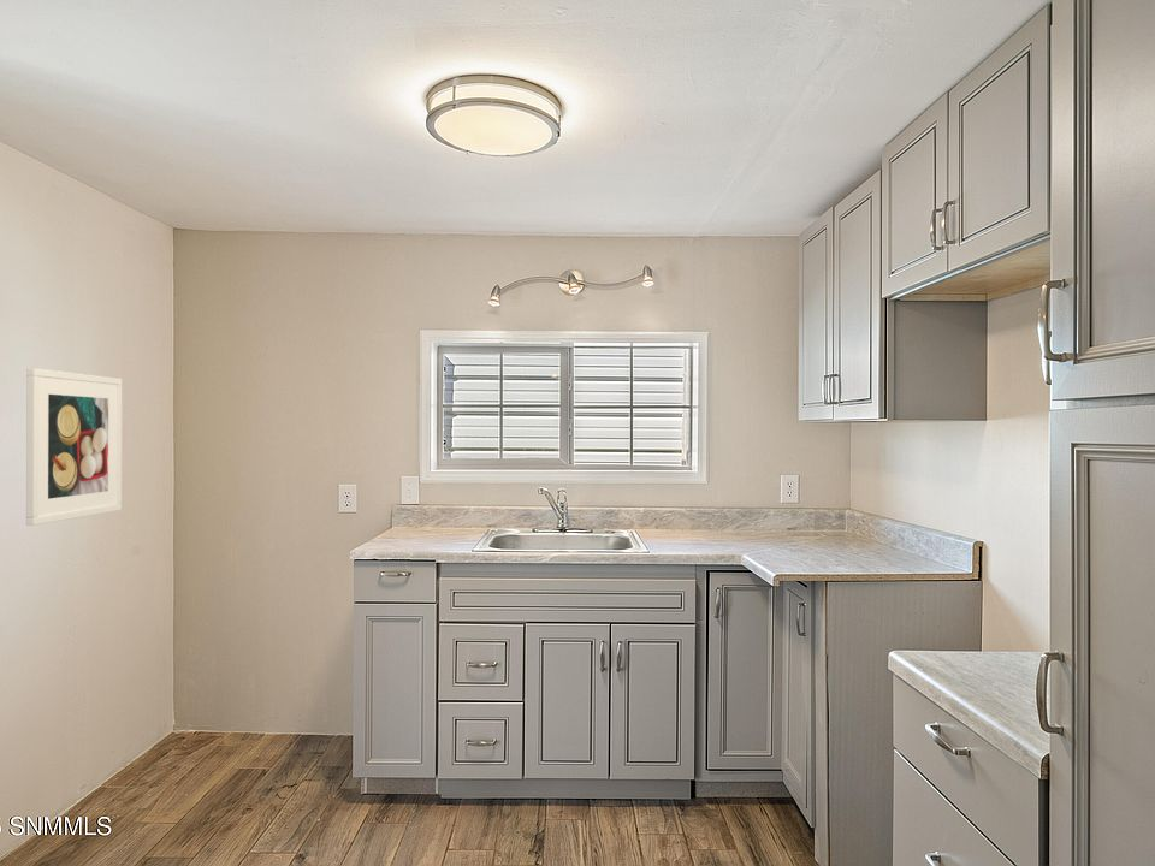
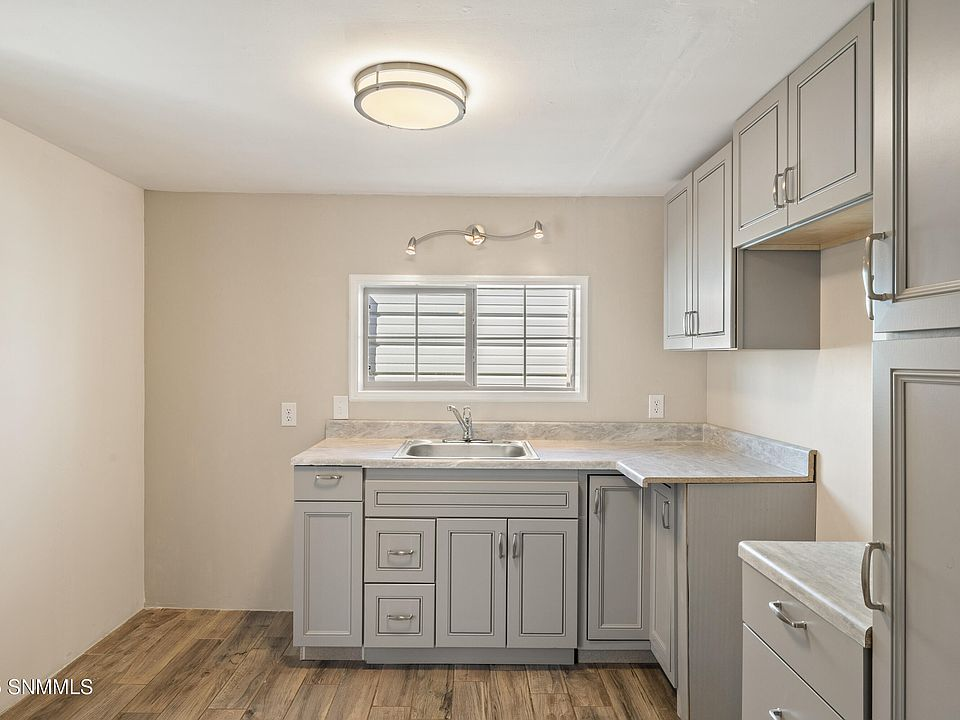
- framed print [25,367,123,527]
